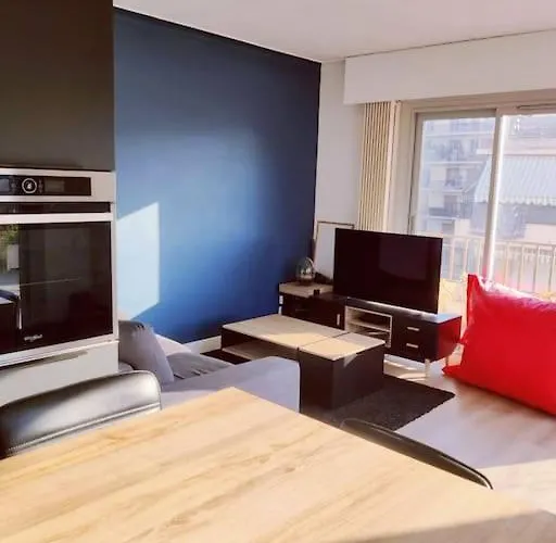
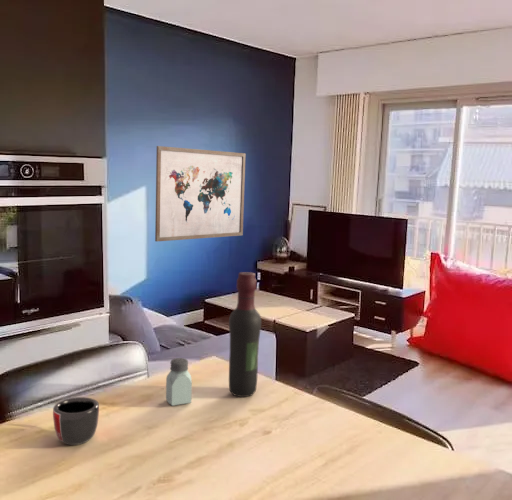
+ saltshaker [165,357,193,407]
+ wine bottle [228,271,262,398]
+ wall art [154,145,247,242]
+ mug [52,396,100,446]
